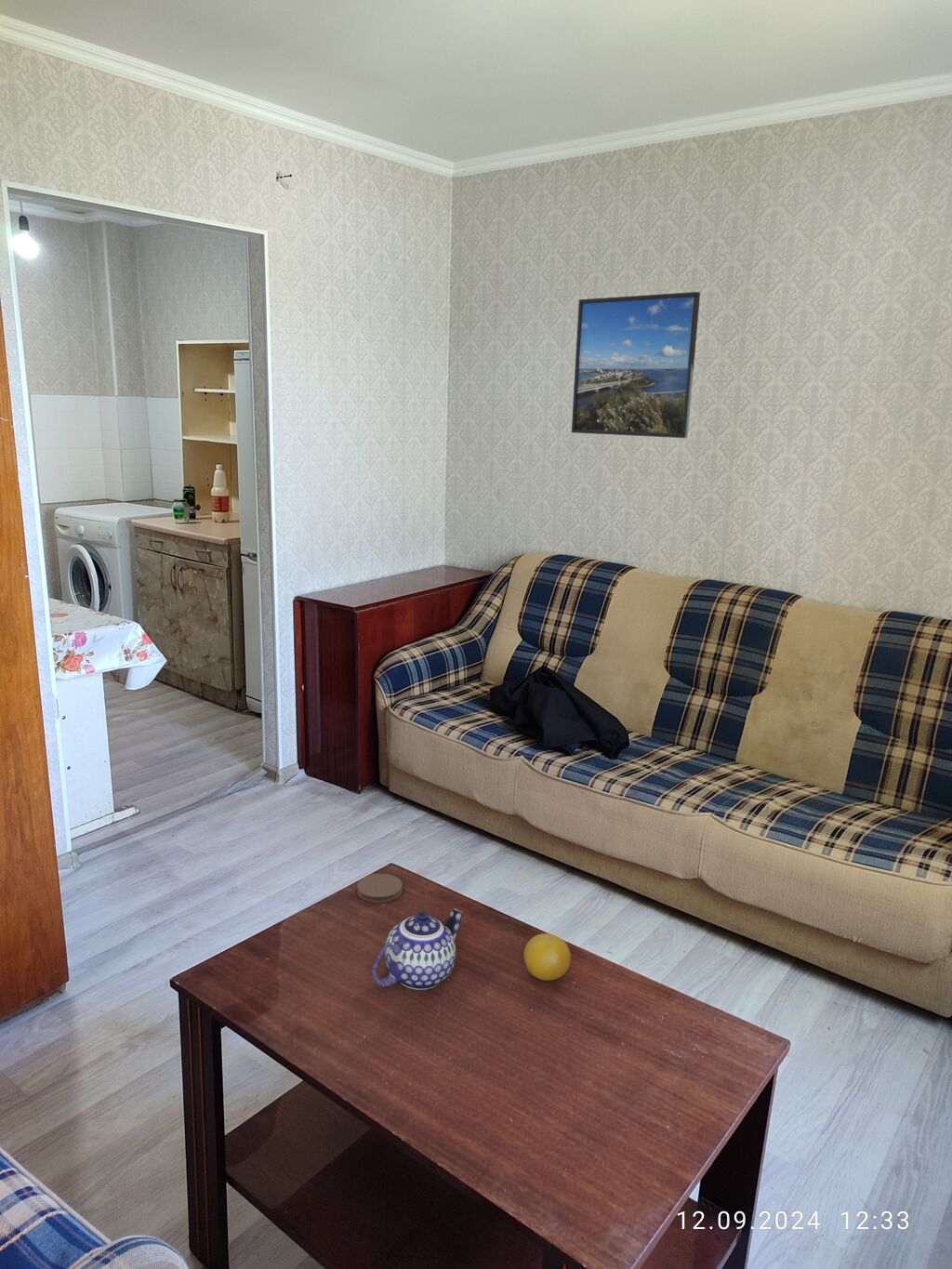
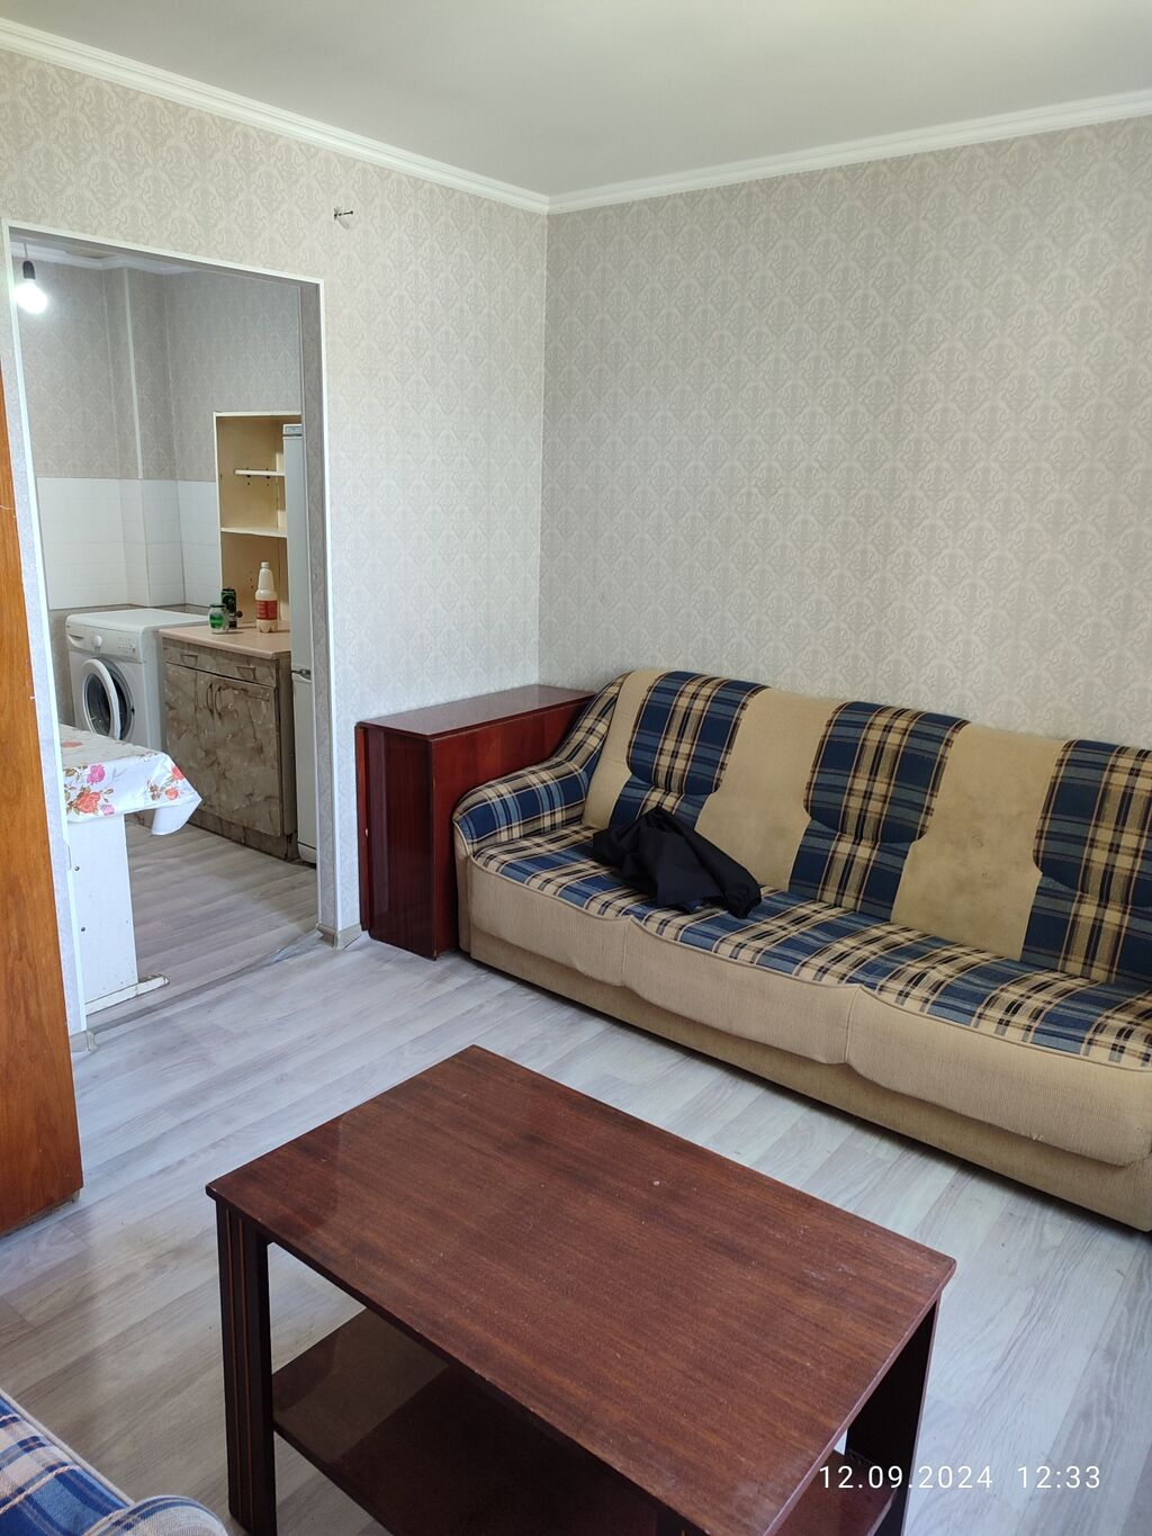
- fruit [522,932,572,982]
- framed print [571,291,701,439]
- teapot [372,907,463,991]
- coaster [356,873,403,904]
